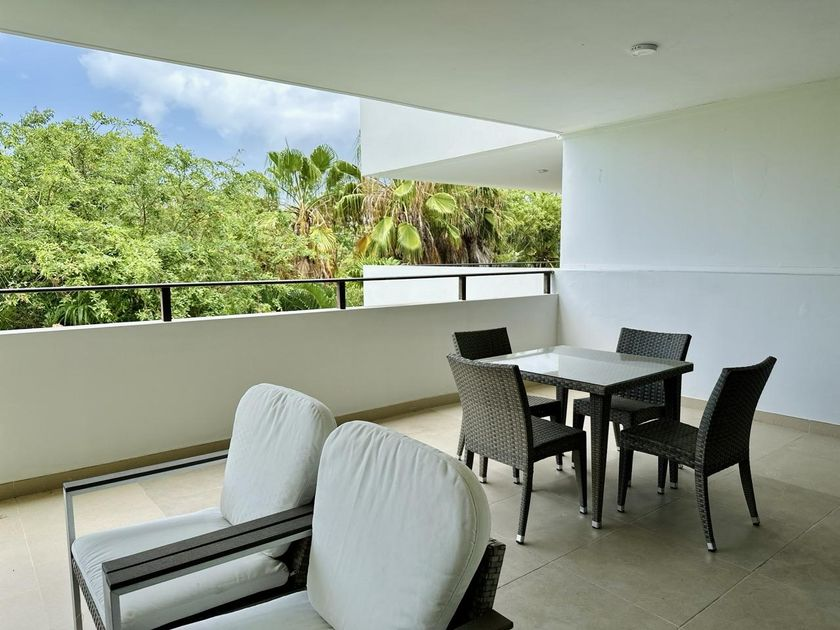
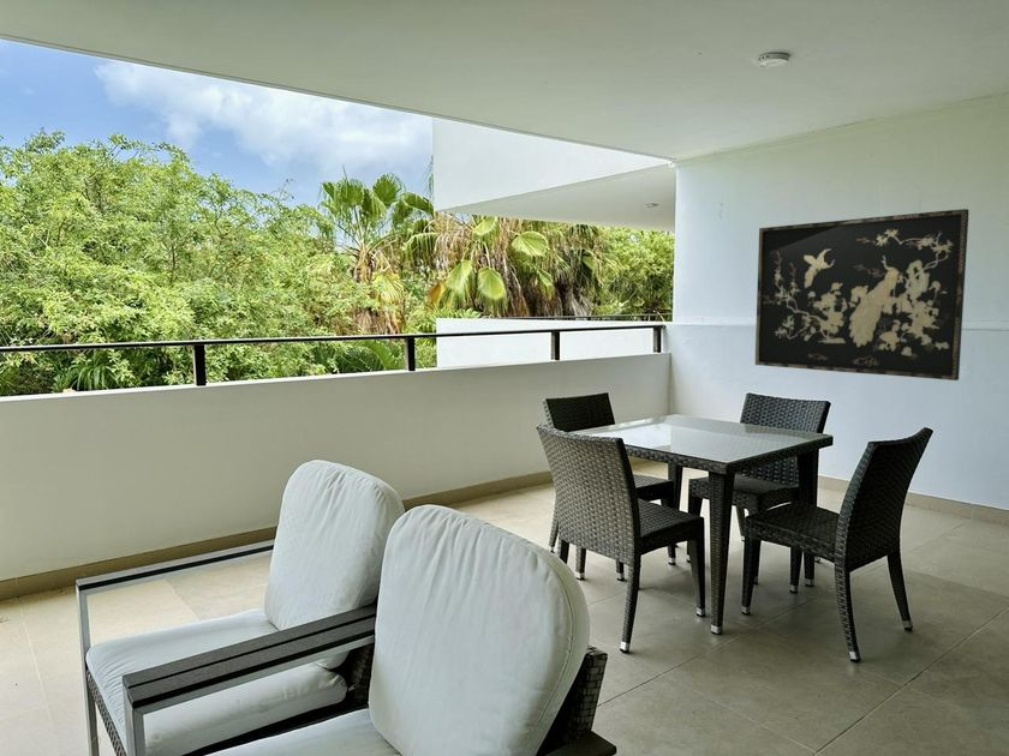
+ decorative wall panel [754,208,969,382]
